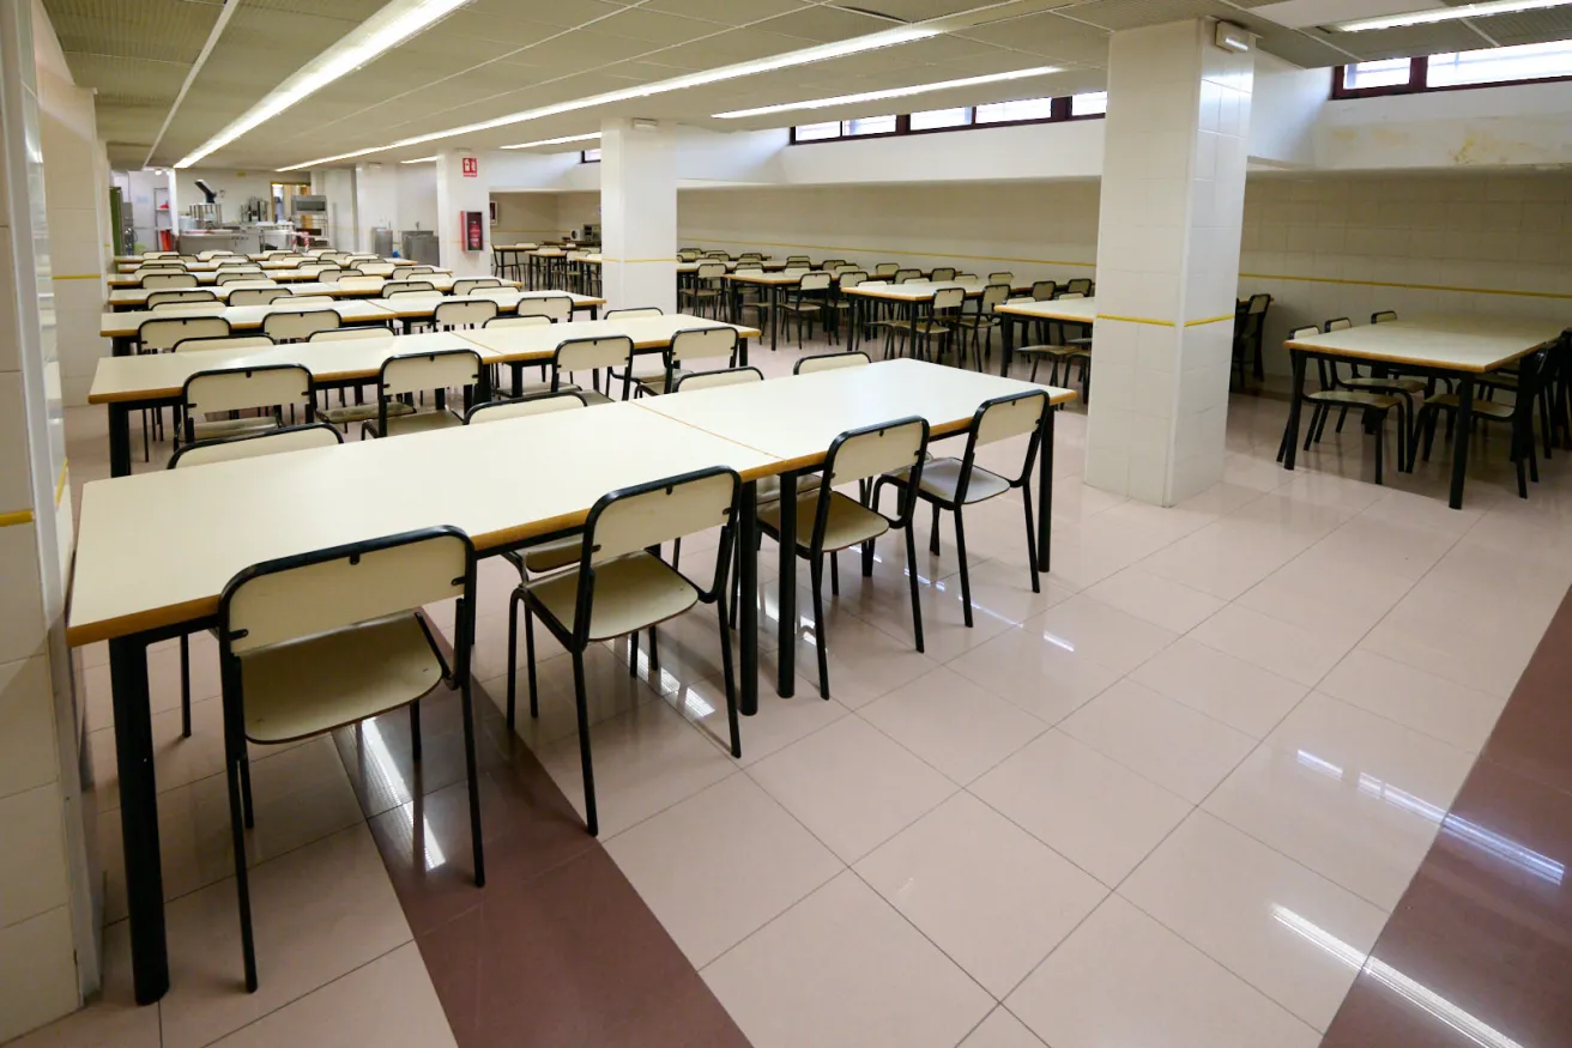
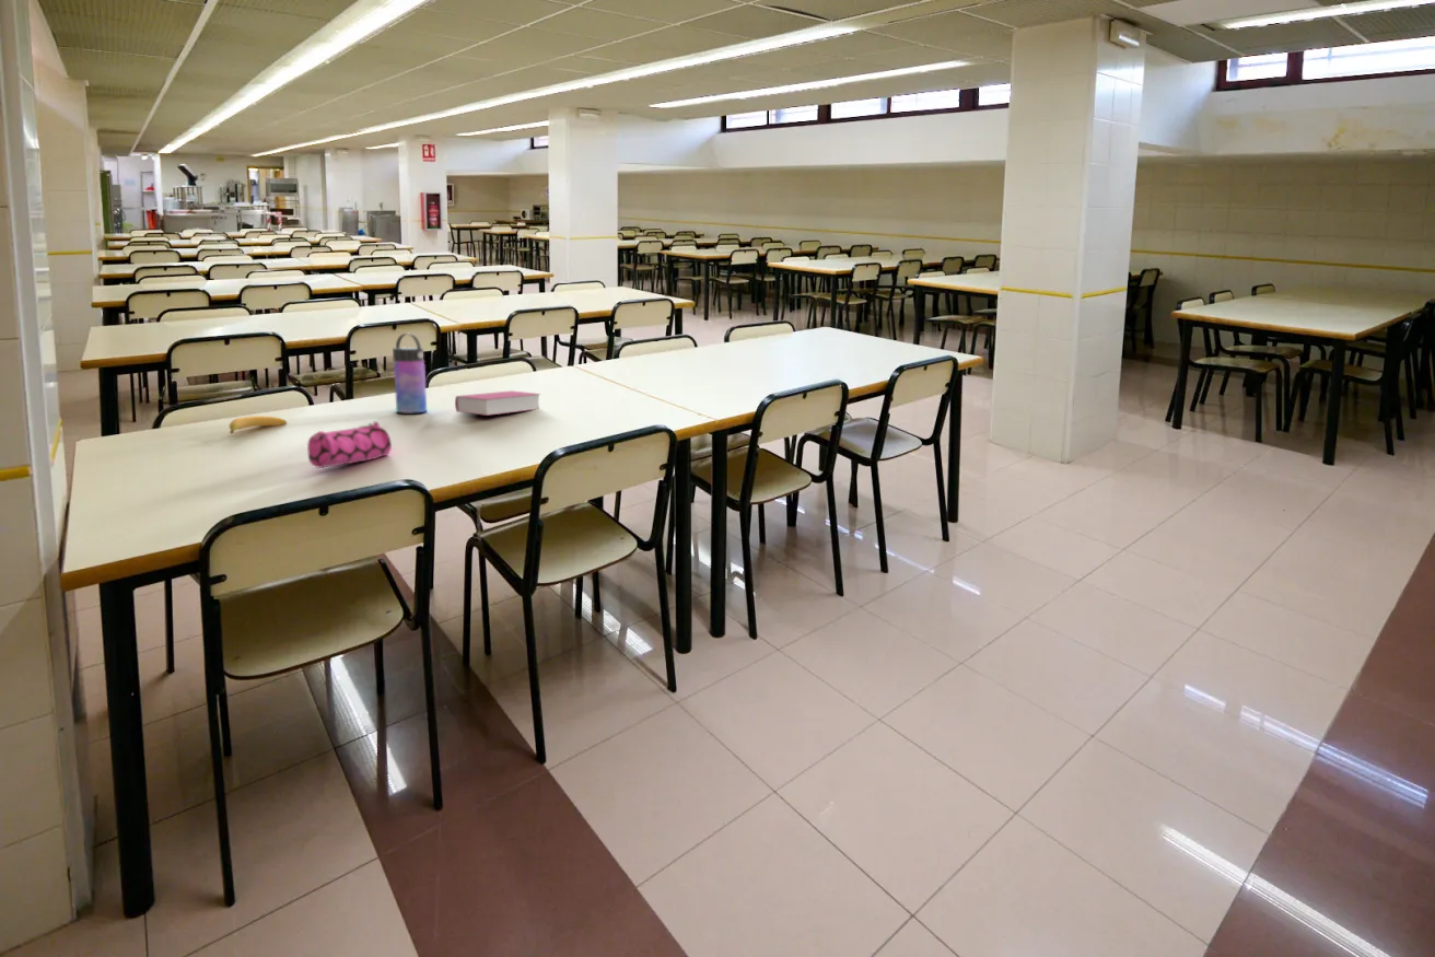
+ book [454,389,541,417]
+ pencil case [306,421,393,469]
+ water bottle [392,332,428,415]
+ banana [229,415,288,435]
